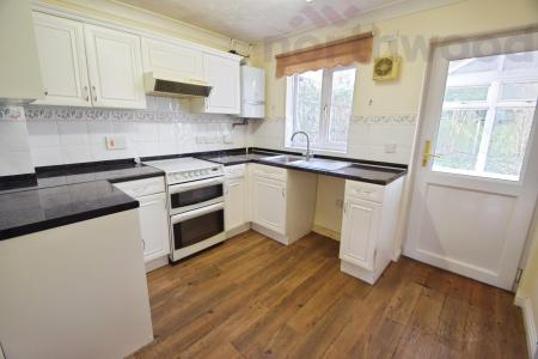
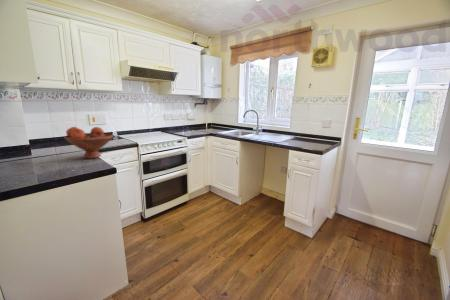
+ fruit bowl [63,126,115,160]
